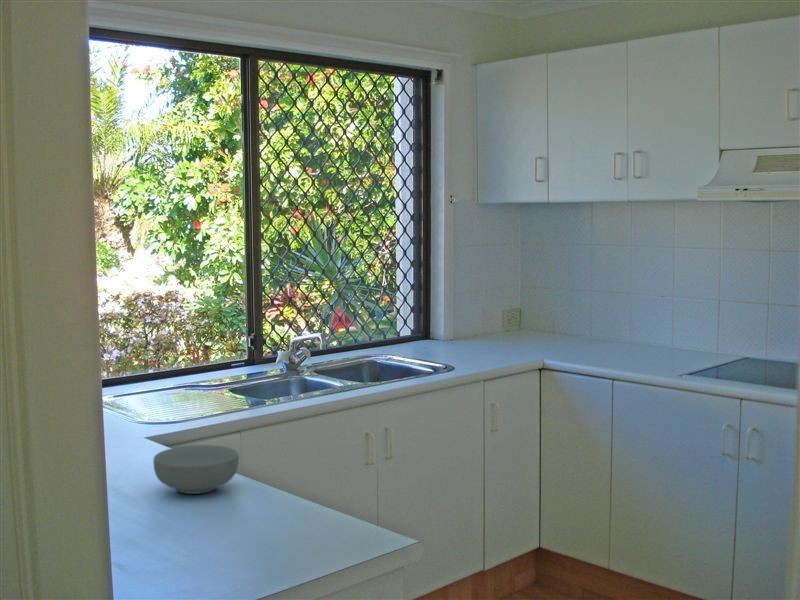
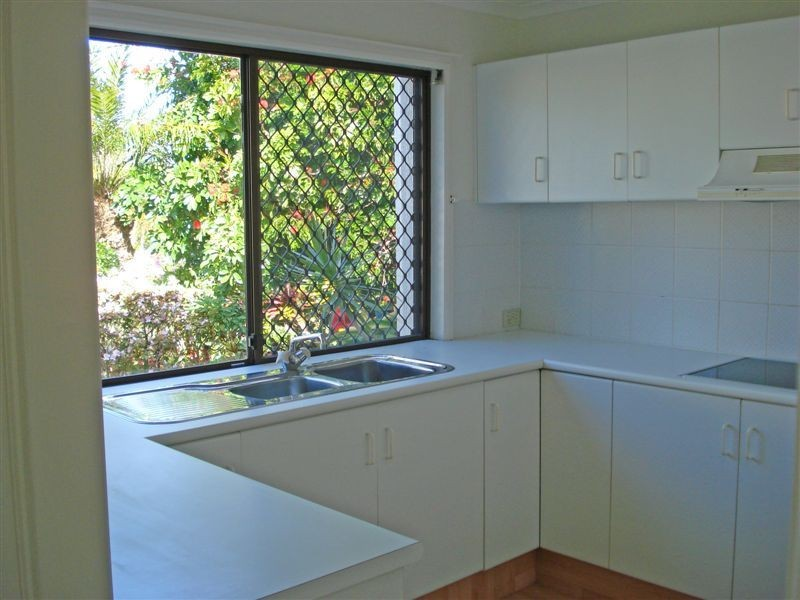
- cereal bowl [152,444,240,495]
